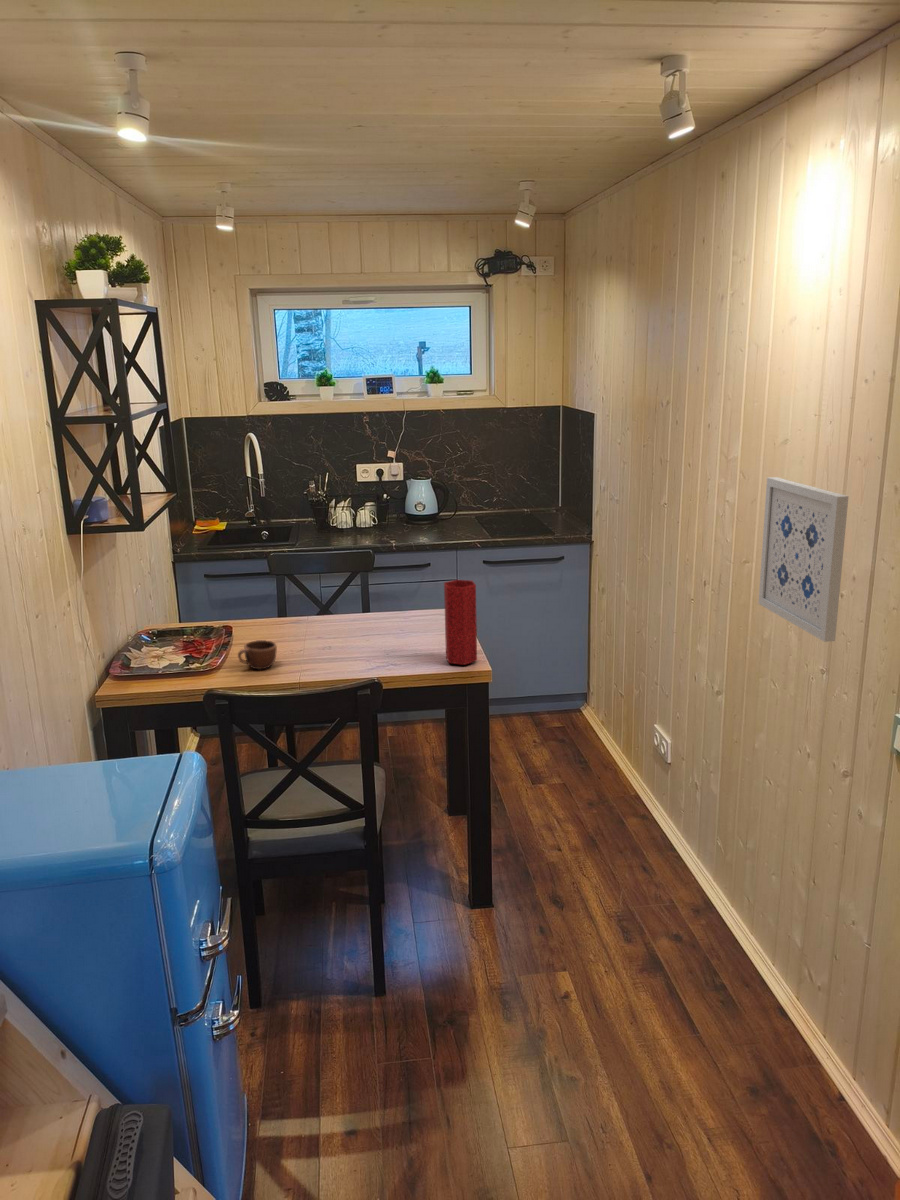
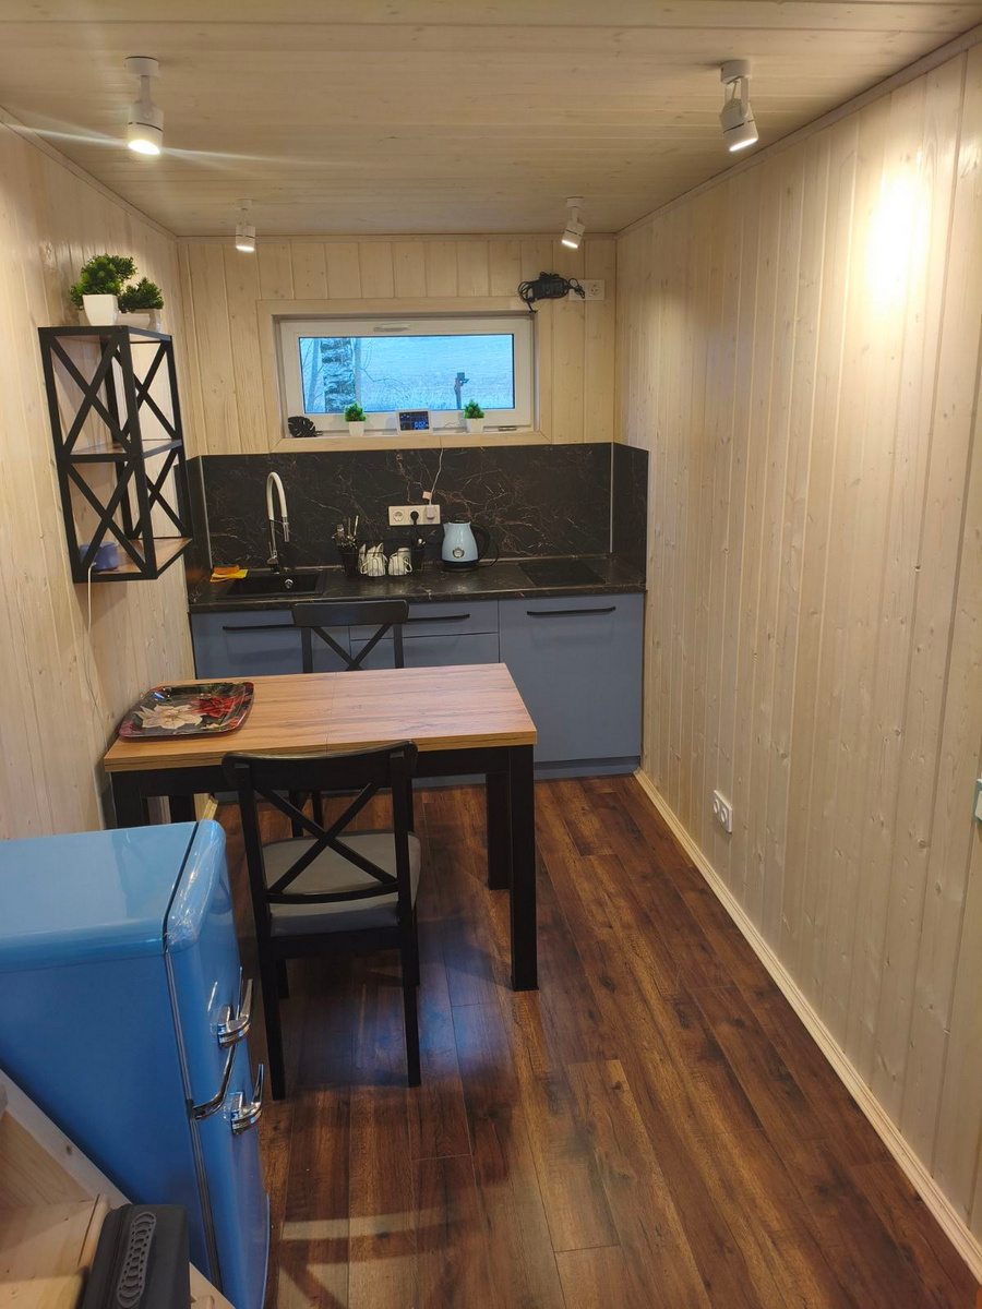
- vase [443,579,478,666]
- wall art [757,476,850,643]
- mug [237,639,278,670]
